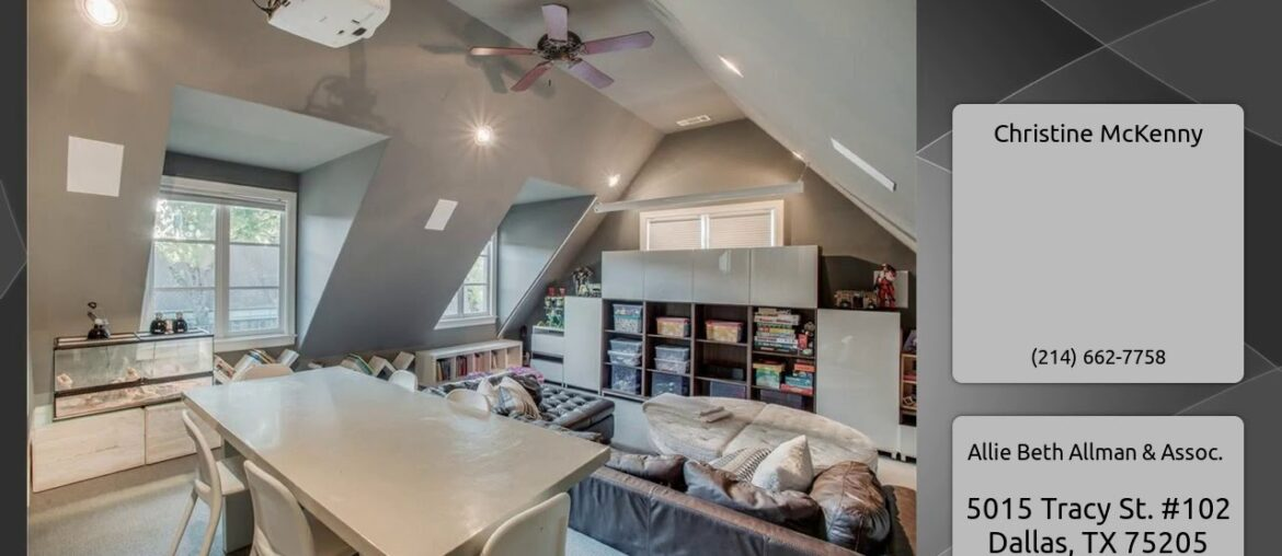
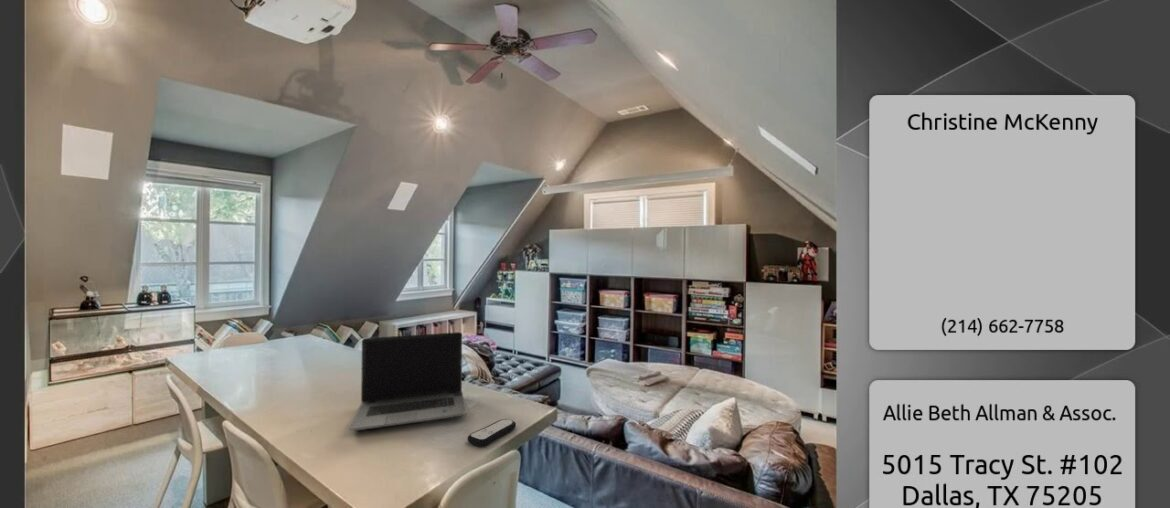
+ laptop computer [349,331,468,431]
+ remote control [467,418,517,447]
